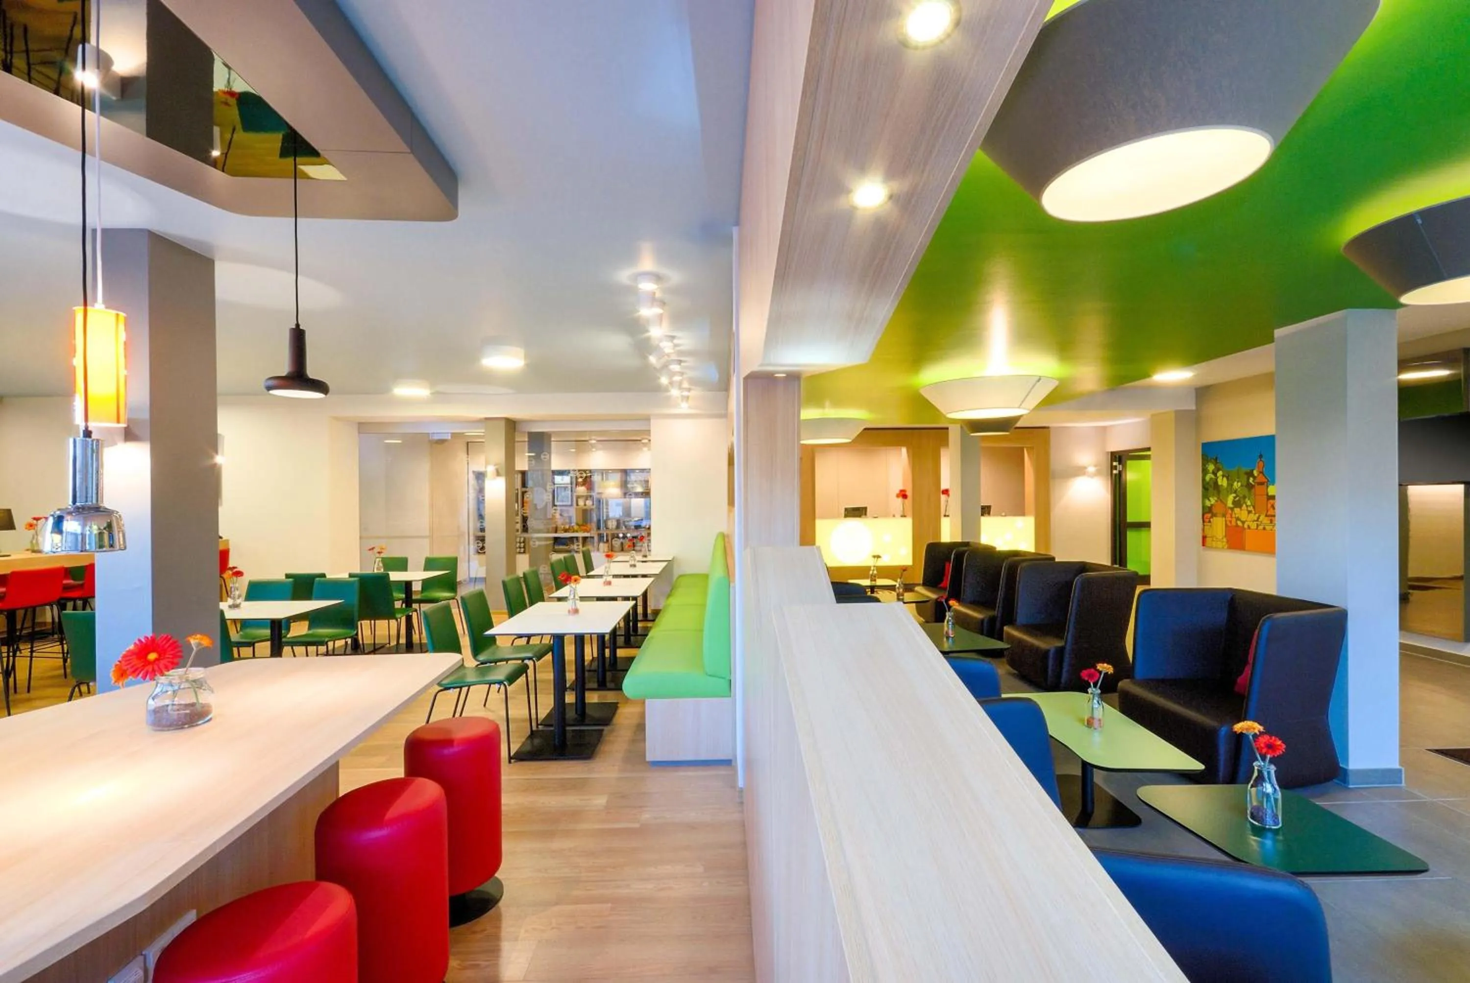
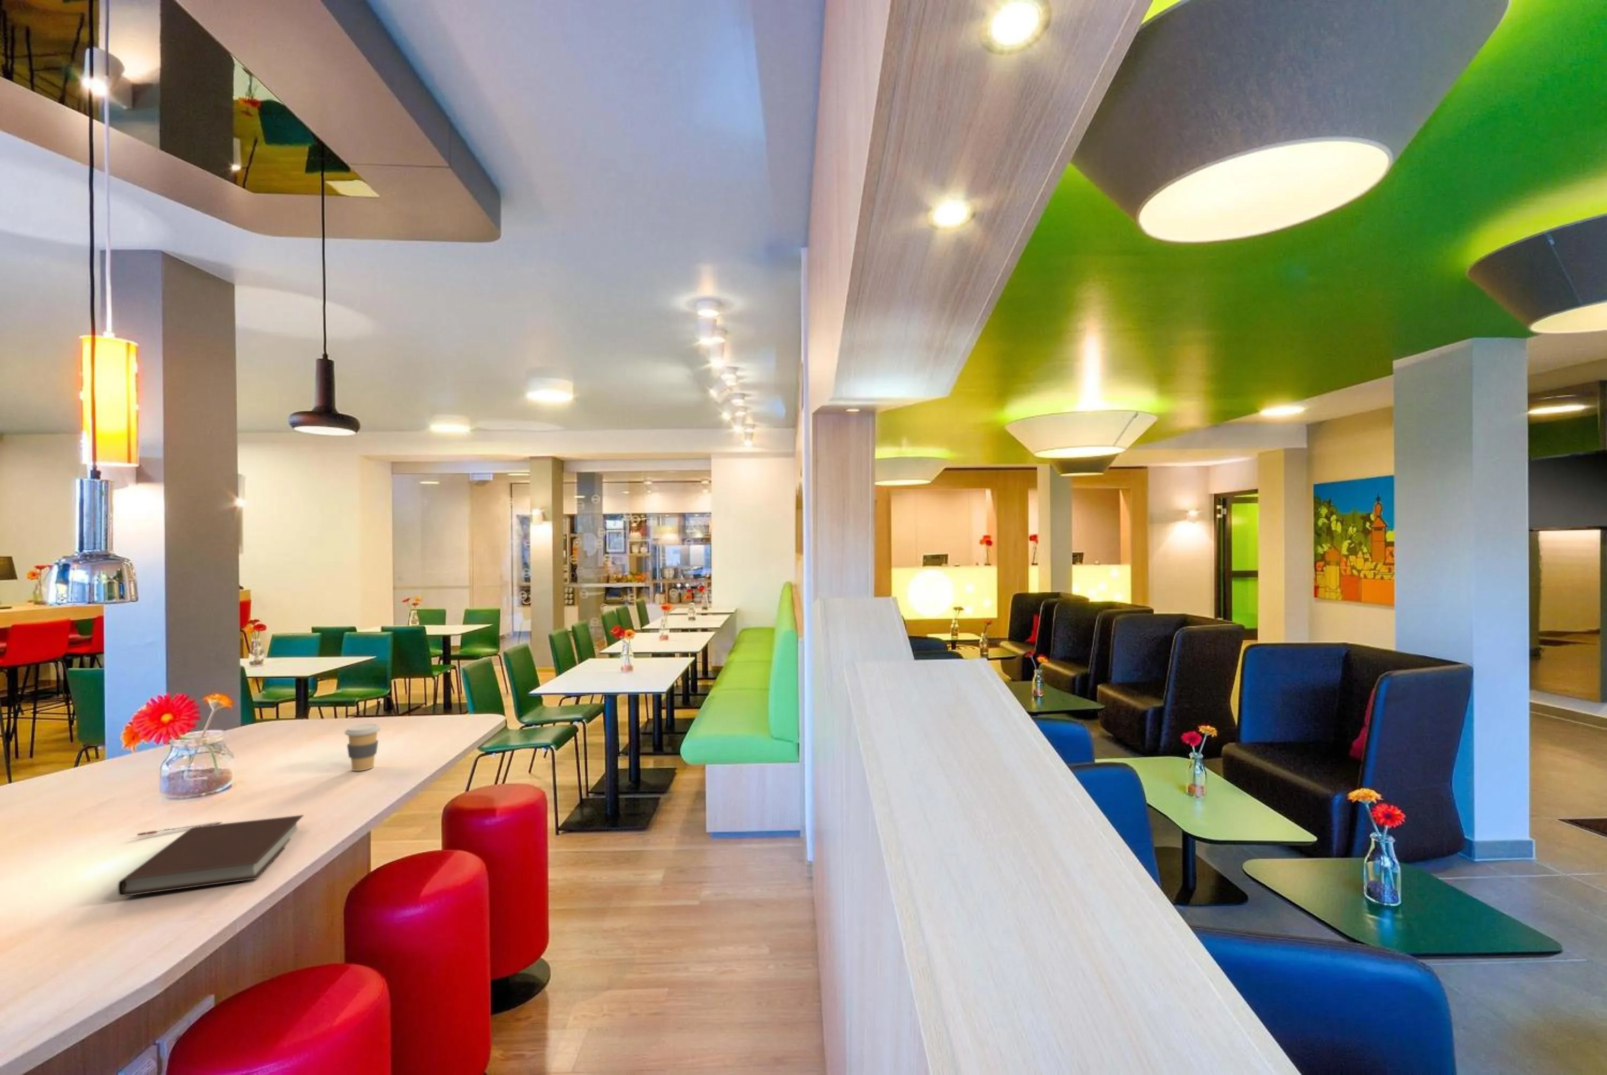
+ pen [137,821,222,836]
+ coffee cup [344,723,382,771]
+ notebook [118,815,305,896]
